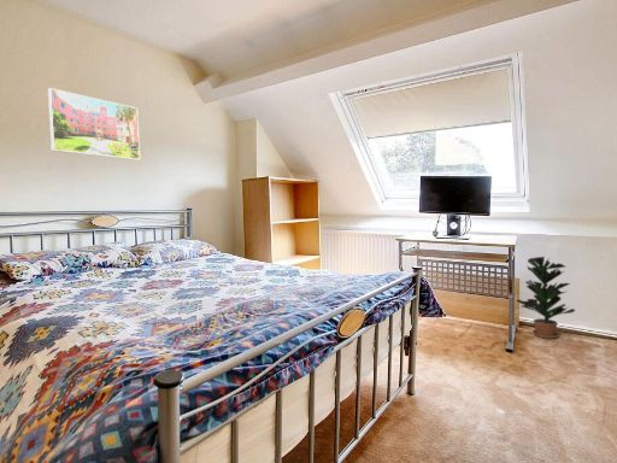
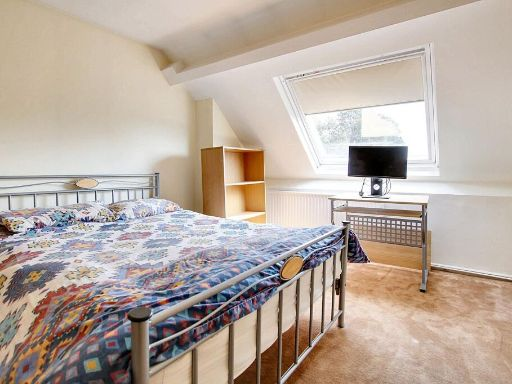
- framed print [47,87,141,162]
- potted plant [515,256,577,340]
